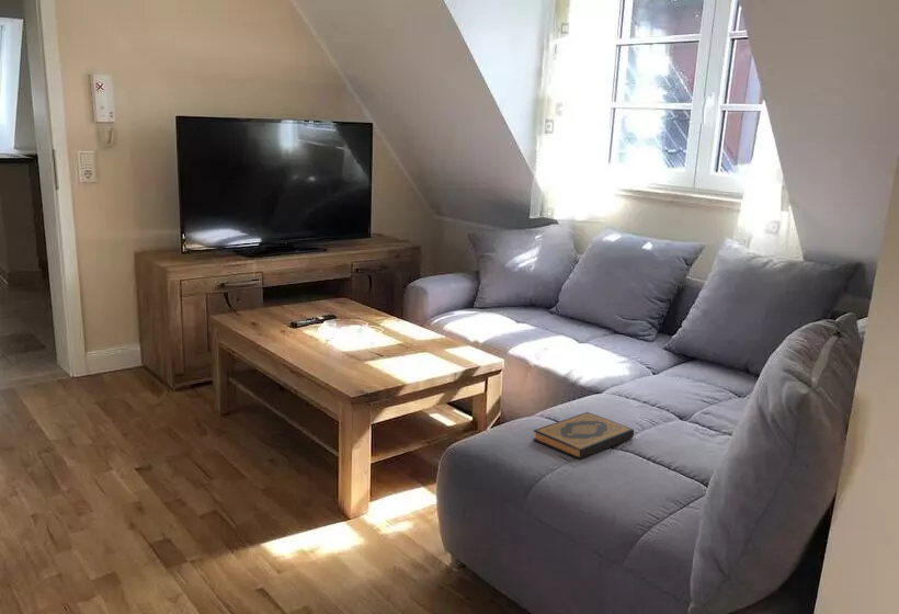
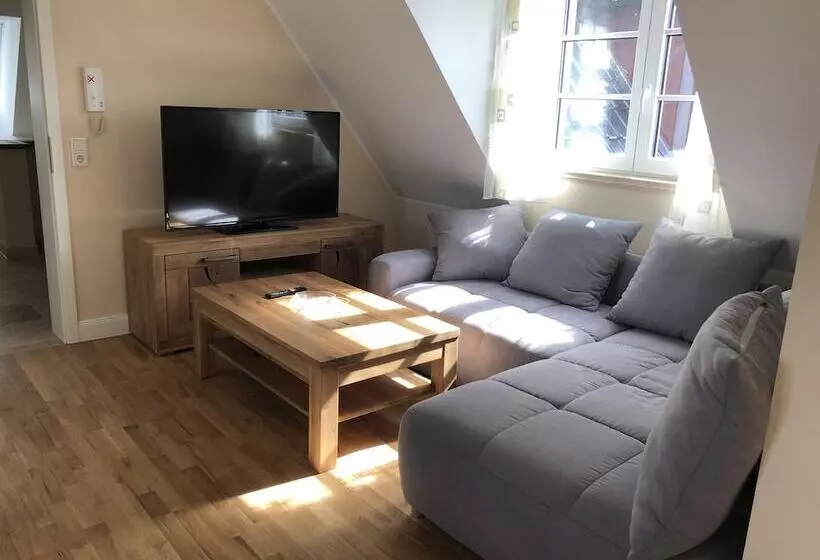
- hardback book [532,411,635,459]
